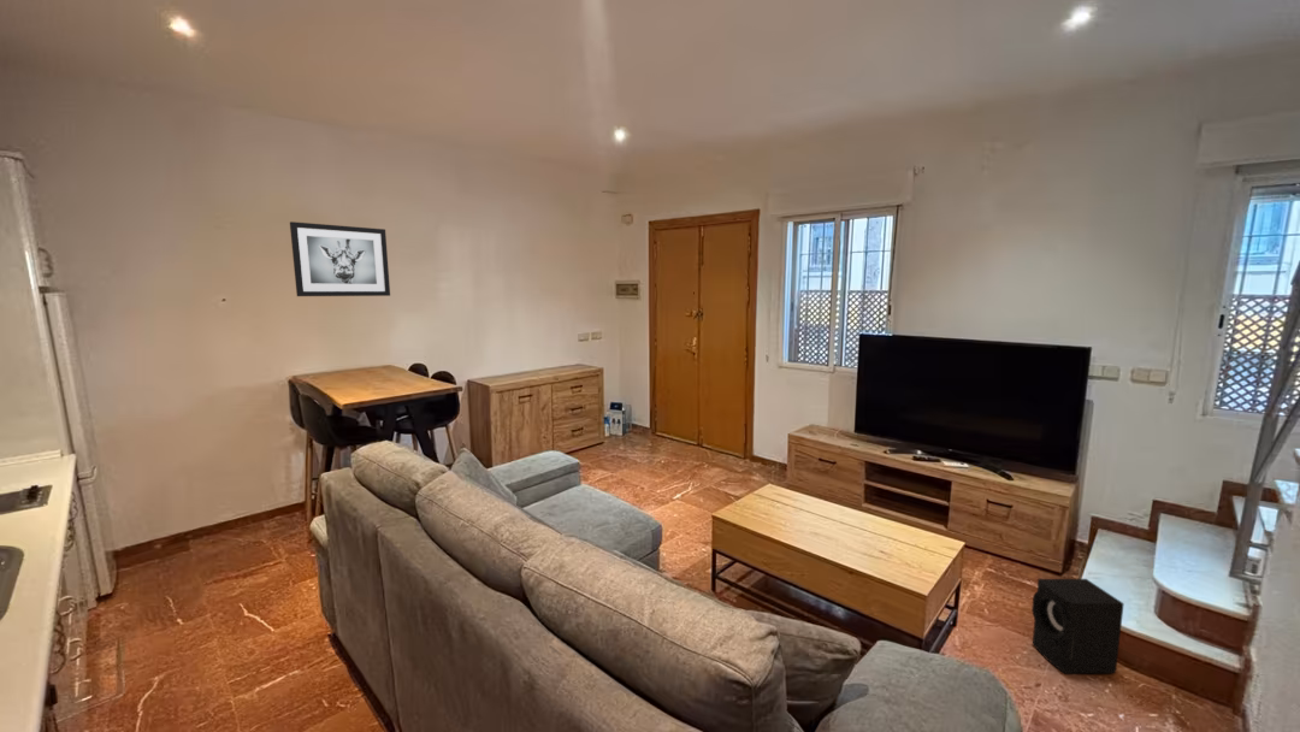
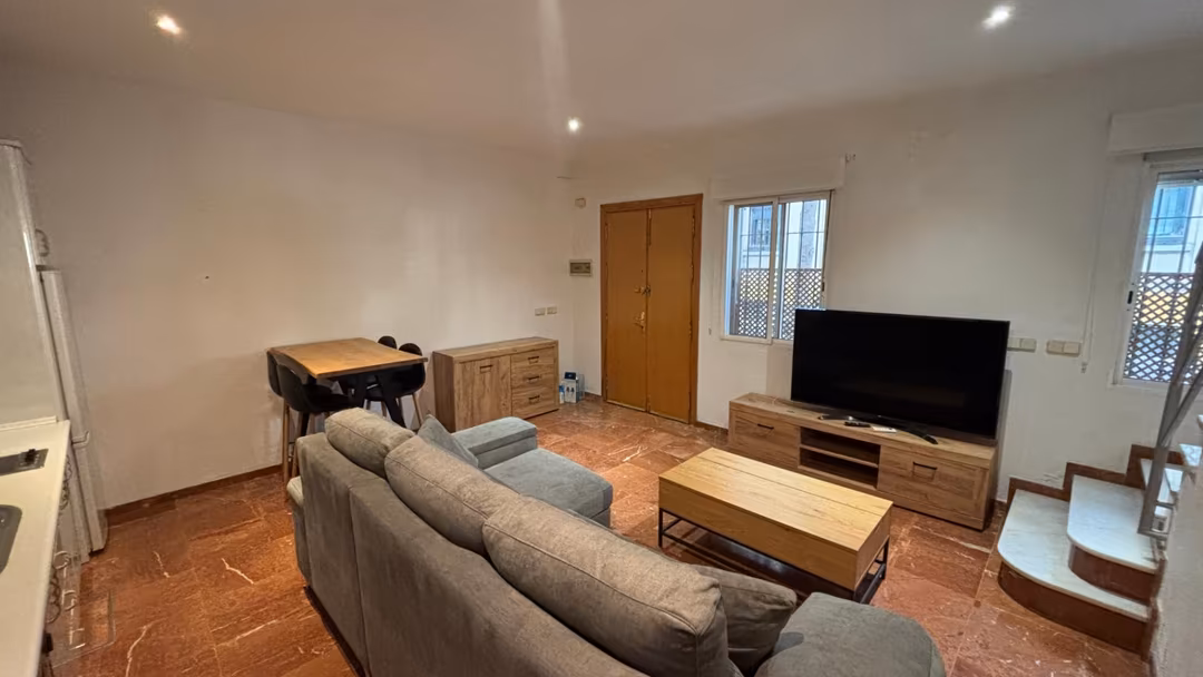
- wall art [289,220,391,297]
- speaker [1030,578,1125,675]
